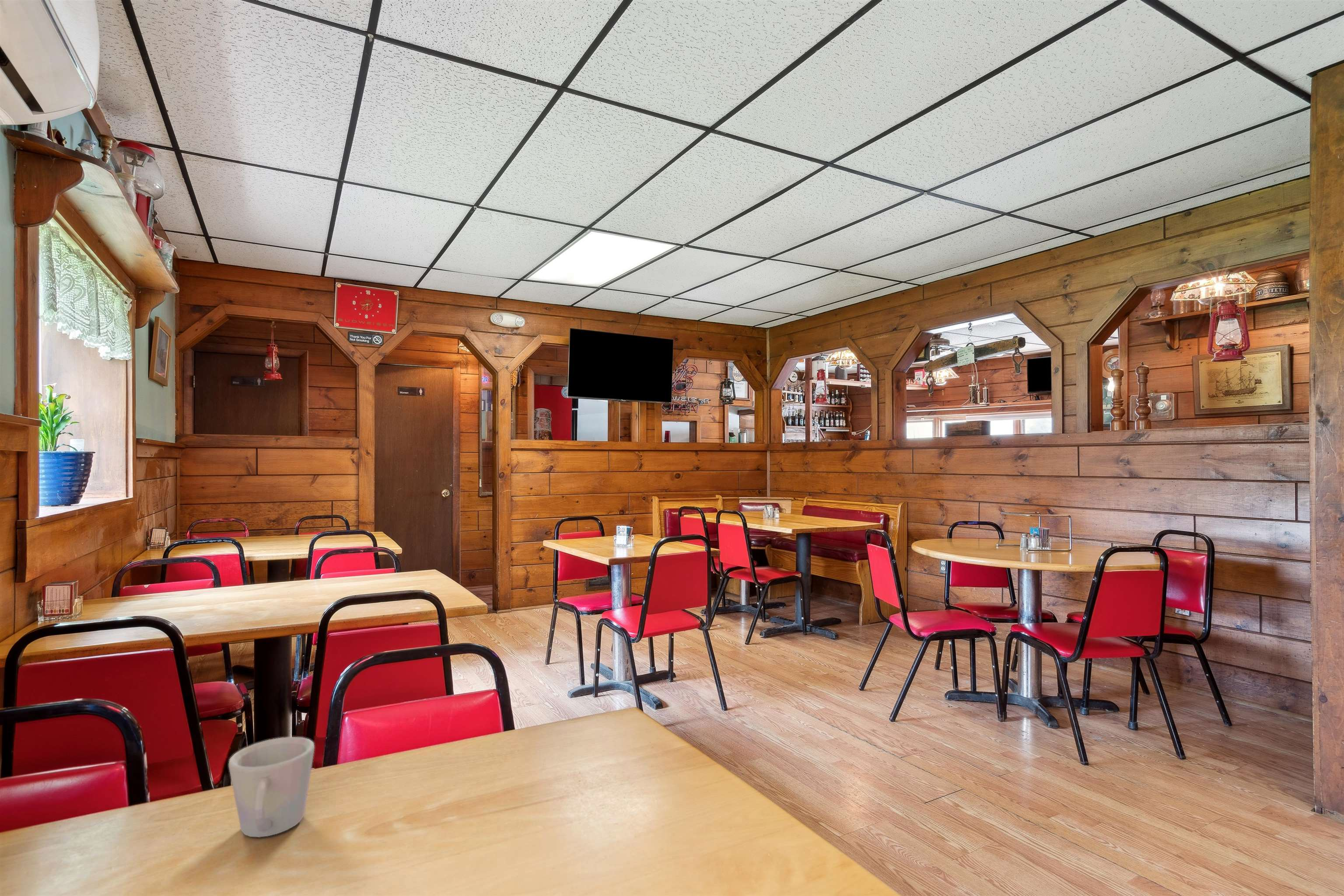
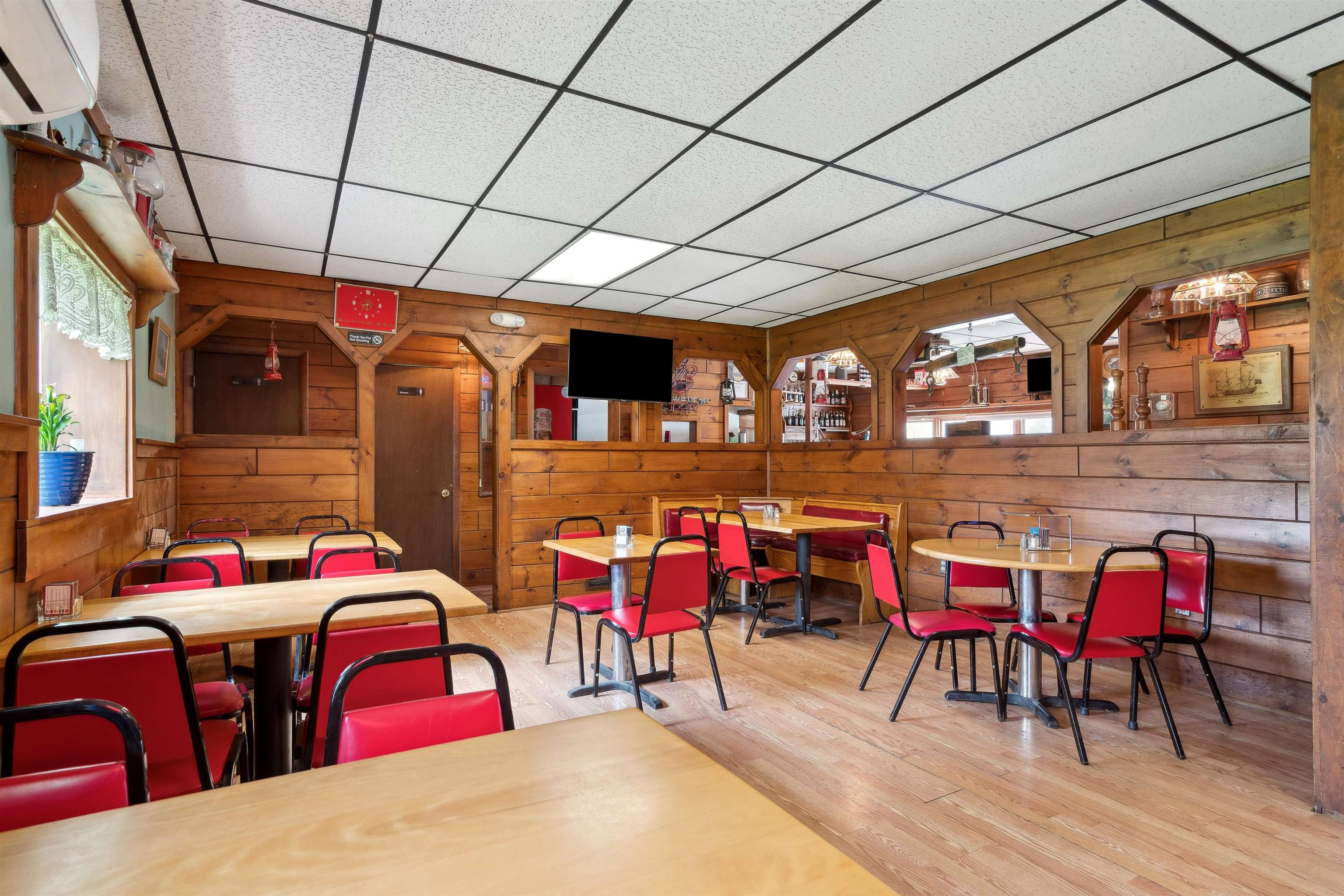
- mug [228,736,315,838]
